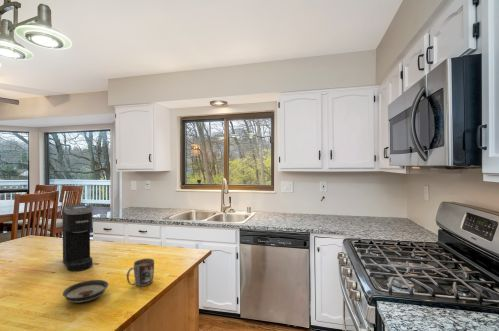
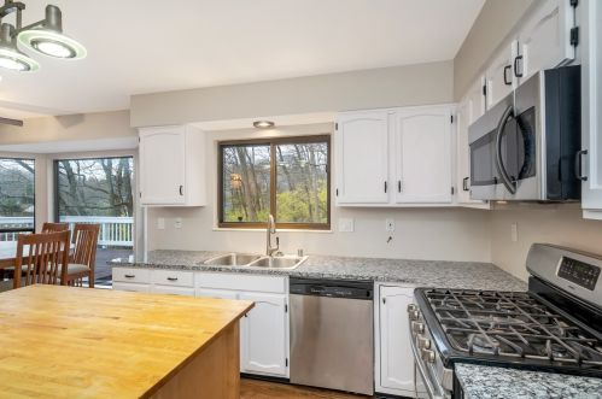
- saucer [62,279,109,304]
- mug [126,257,155,287]
- coffee maker [61,204,94,272]
